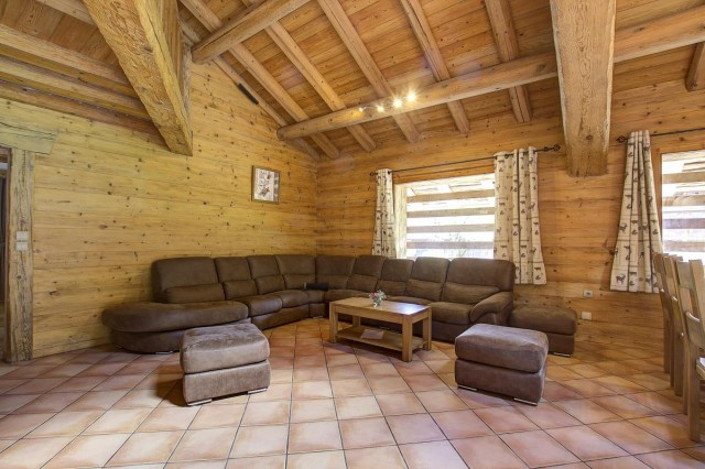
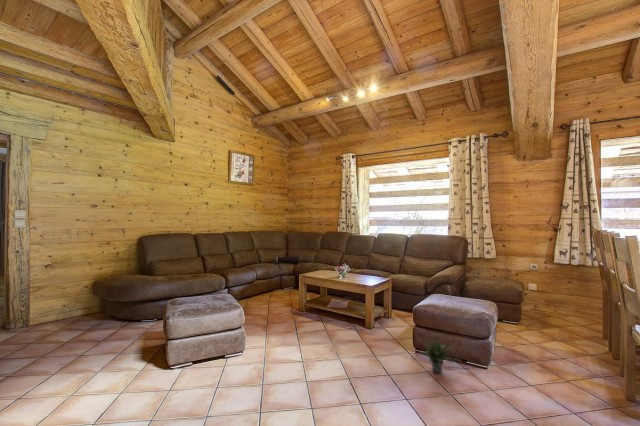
+ potted plant [415,326,463,374]
